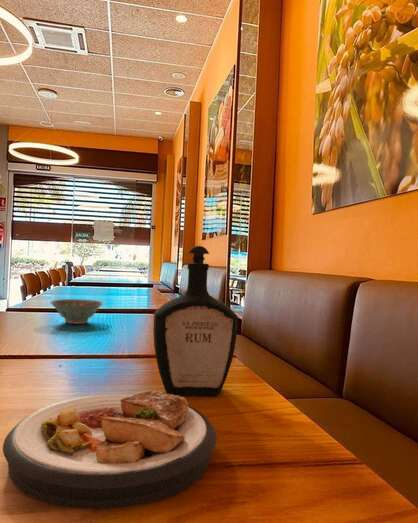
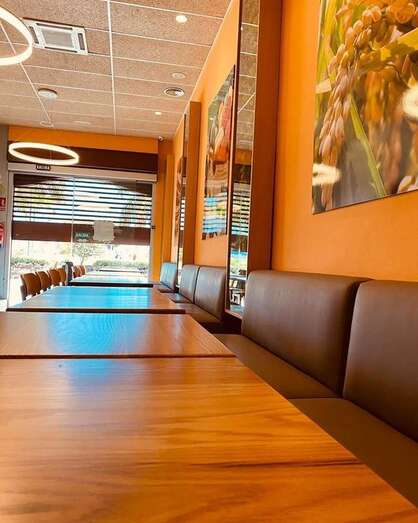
- ceramic bowl [49,298,105,325]
- bottle [152,245,239,397]
- plate [2,390,218,510]
